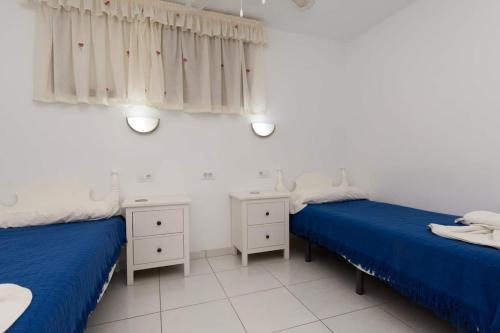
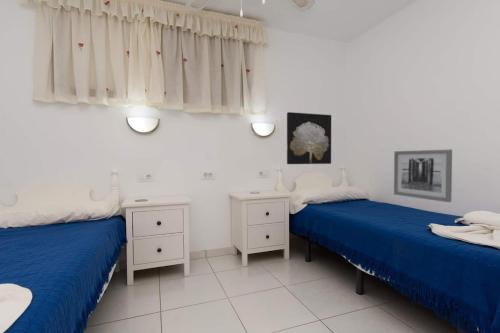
+ wall art [286,111,332,165]
+ wall art [393,149,453,203]
